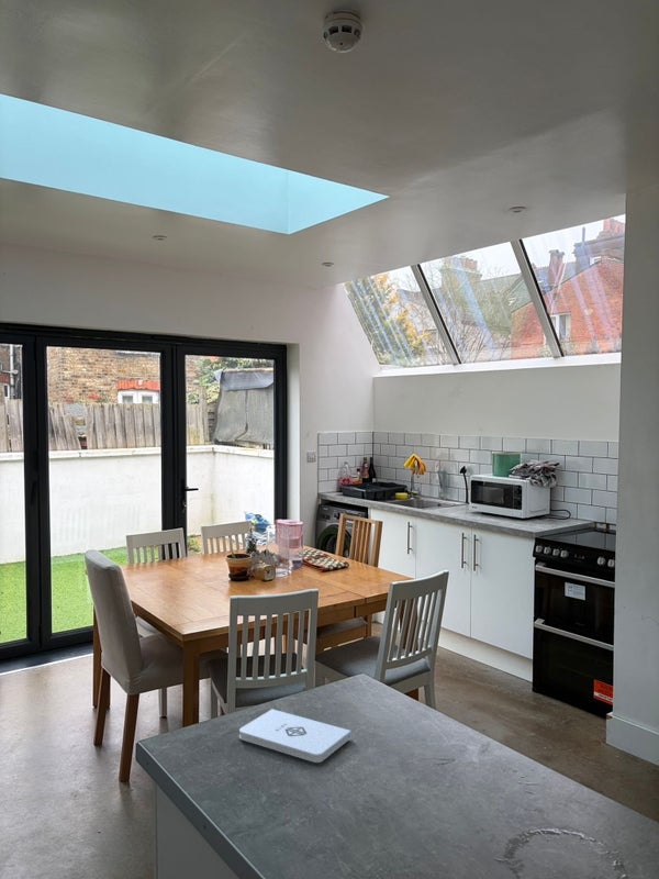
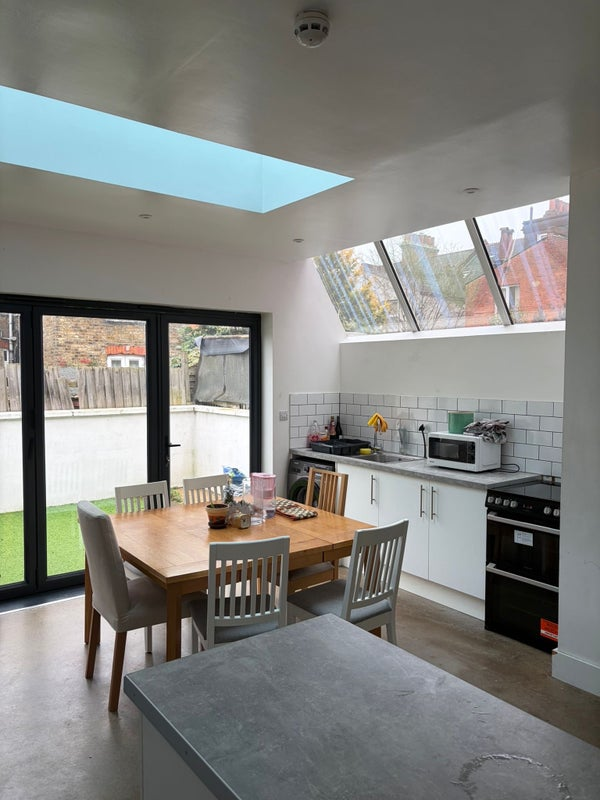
- notepad [238,708,351,764]
